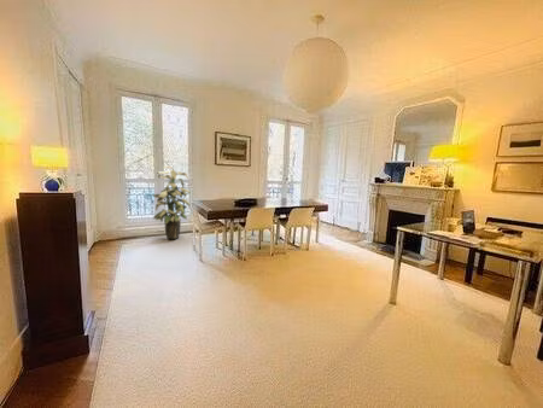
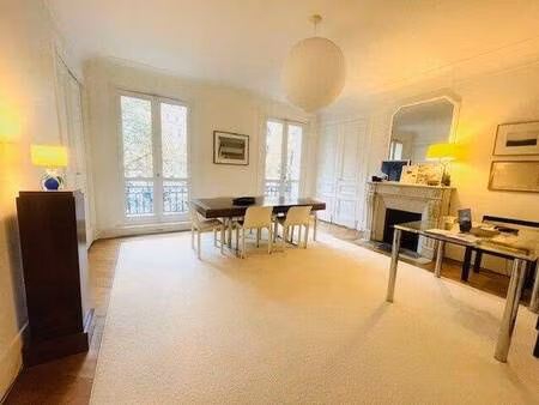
- indoor plant [151,165,192,240]
